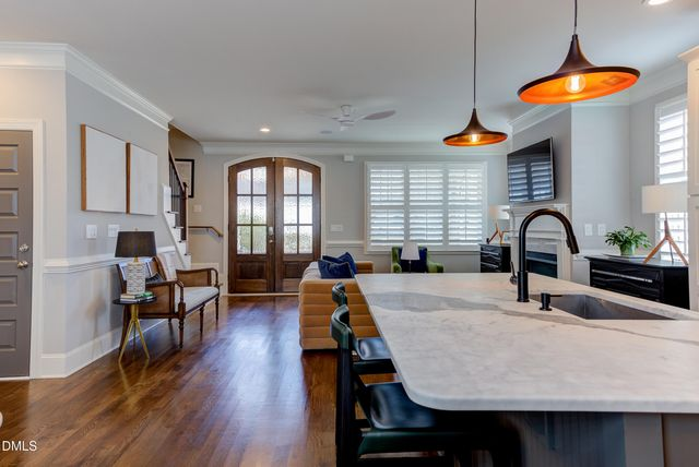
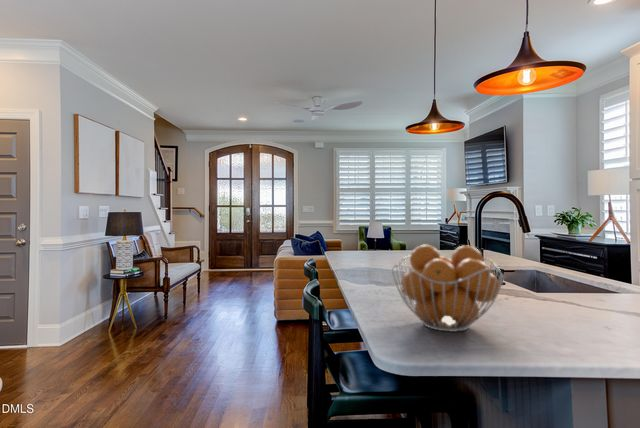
+ fruit basket [391,244,505,333]
